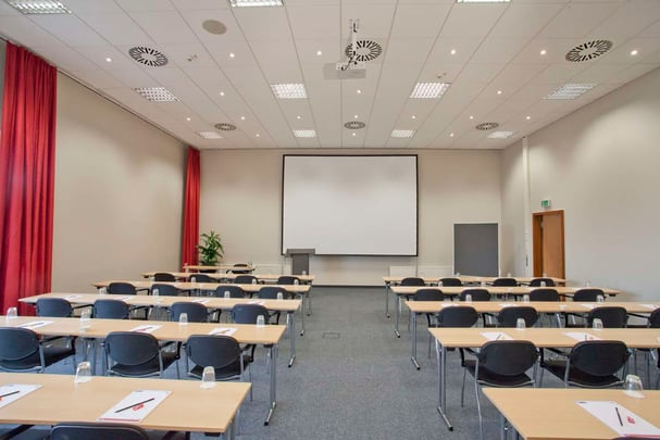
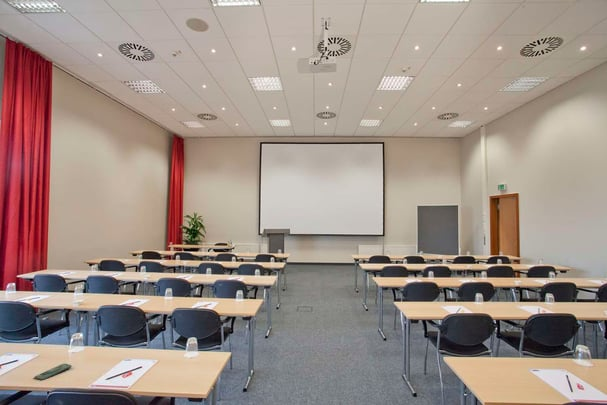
+ smartphone [33,363,72,381]
